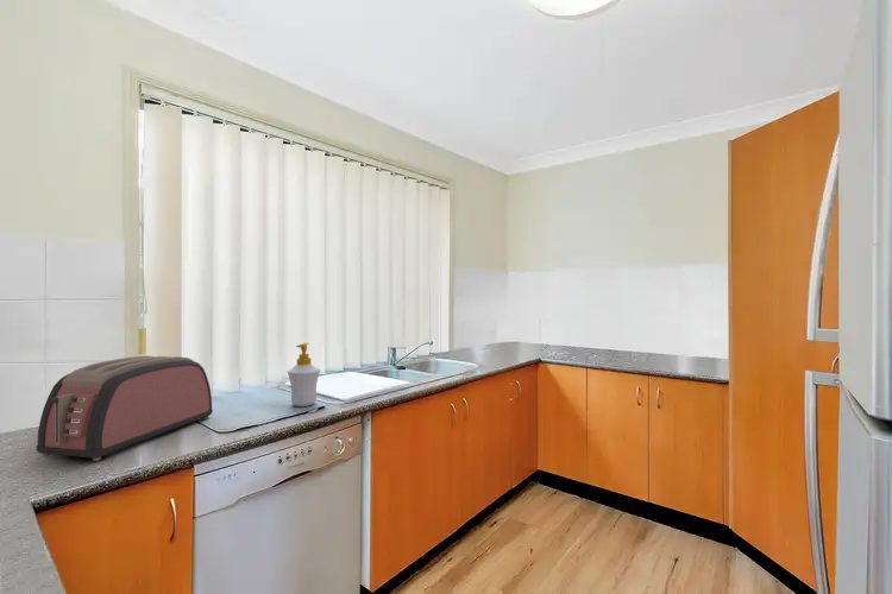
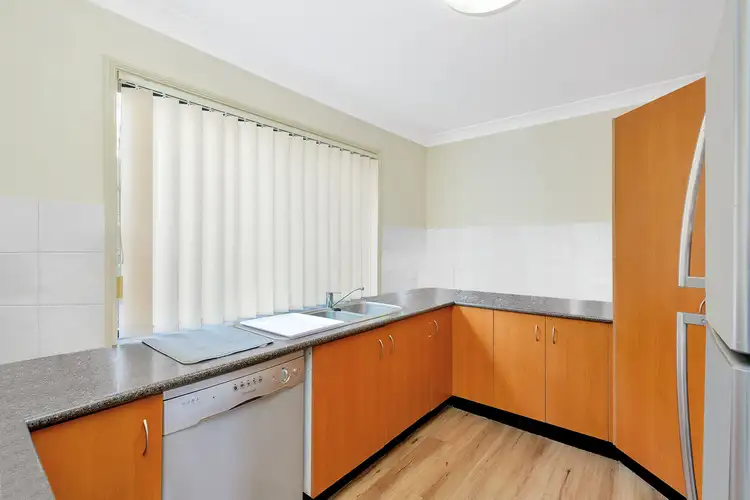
- toaster [36,354,214,462]
- soap bottle [287,342,321,407]
